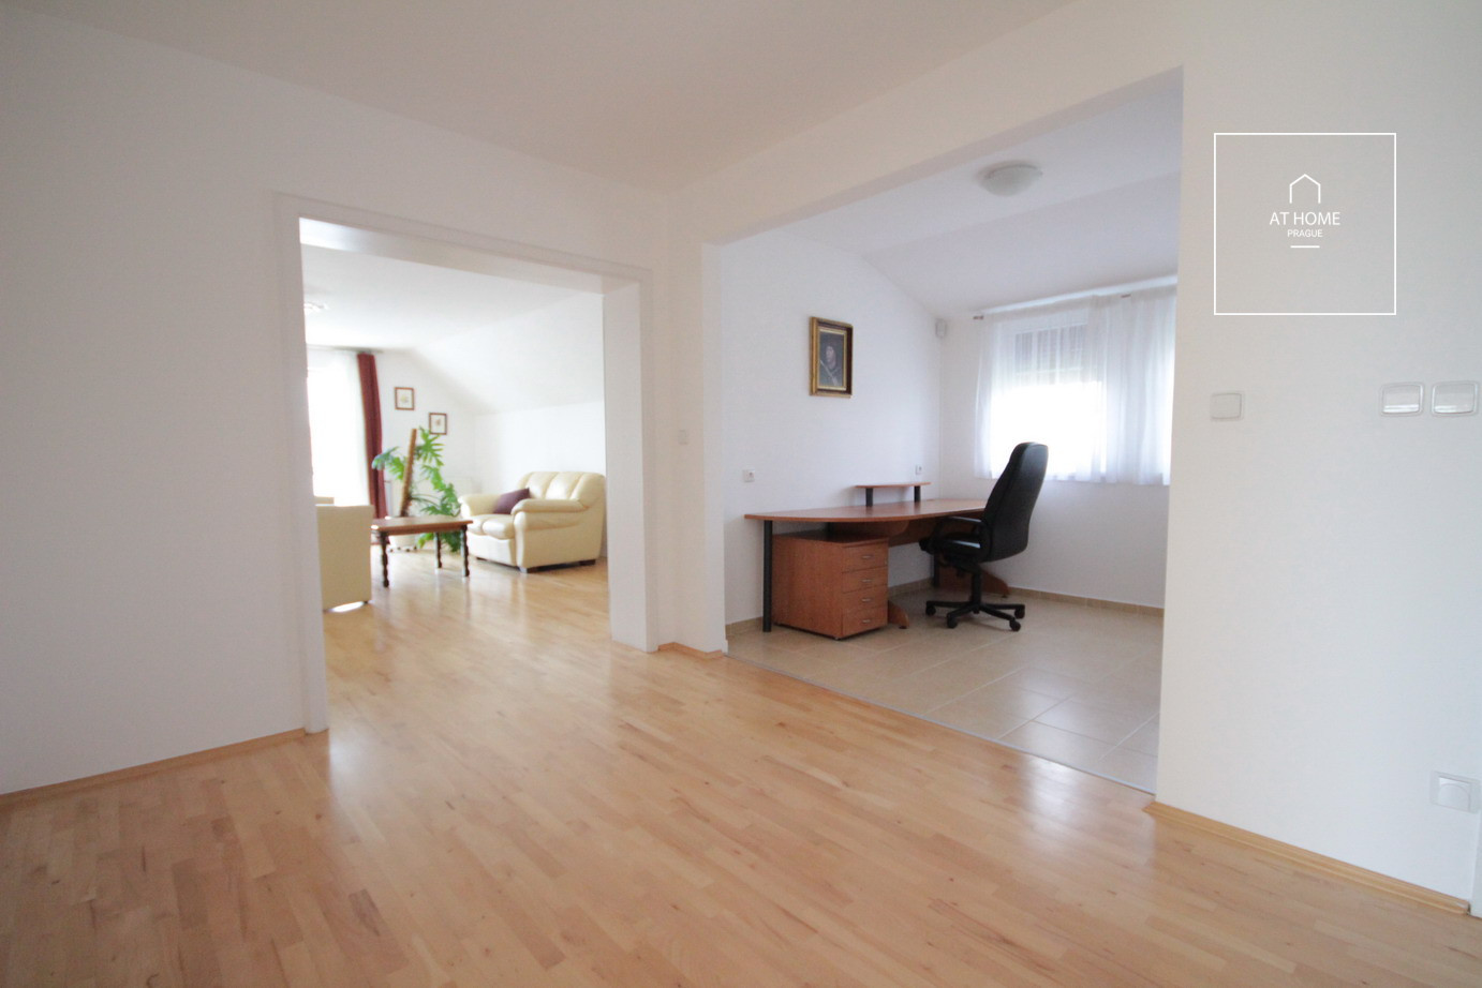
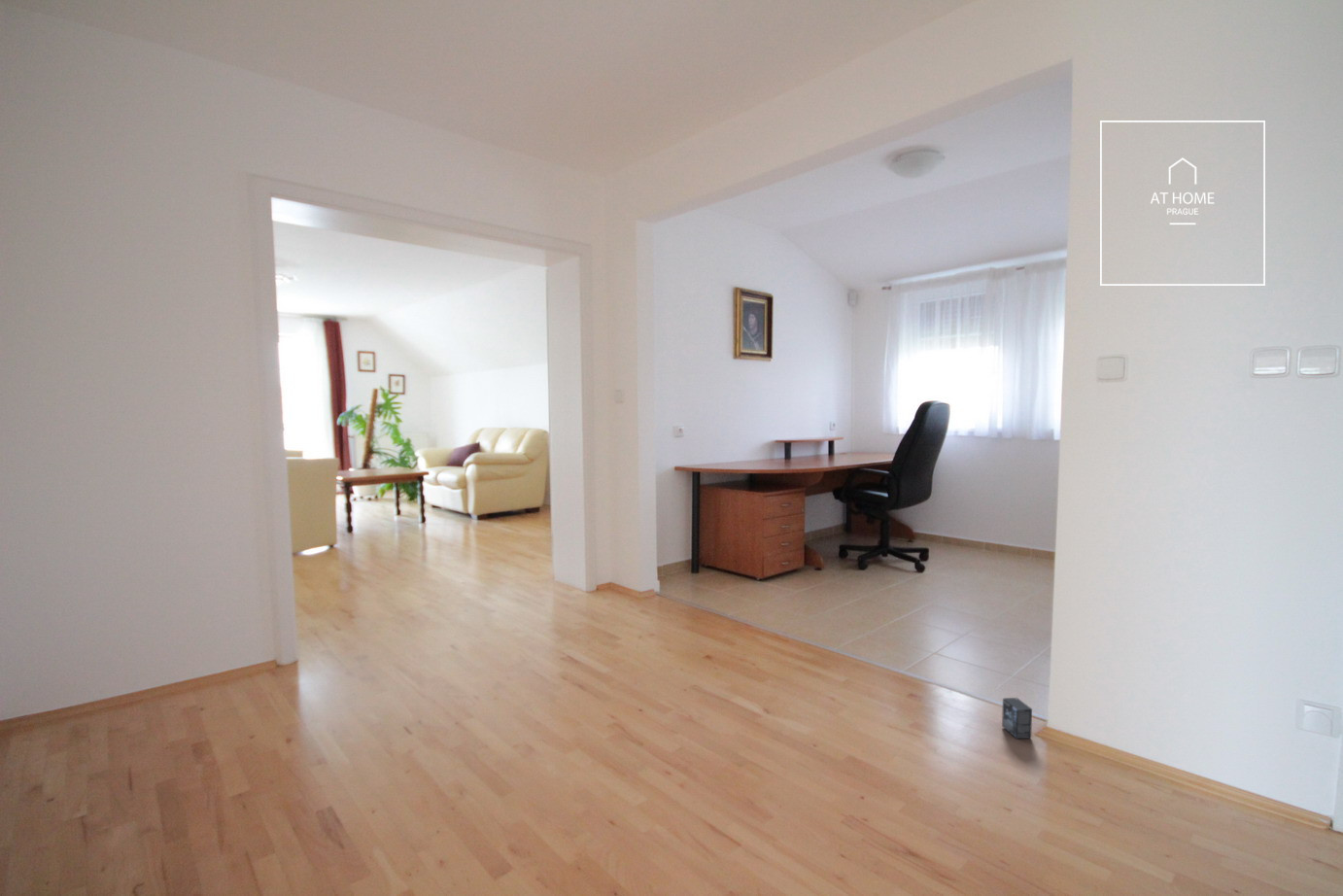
+ box [1001,697,1033,740]
